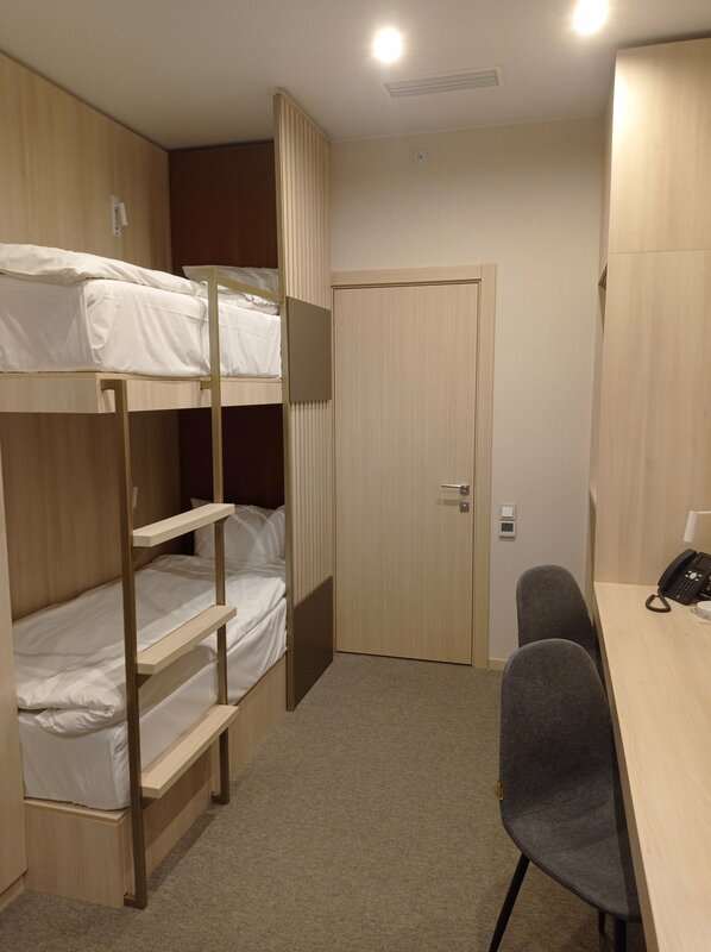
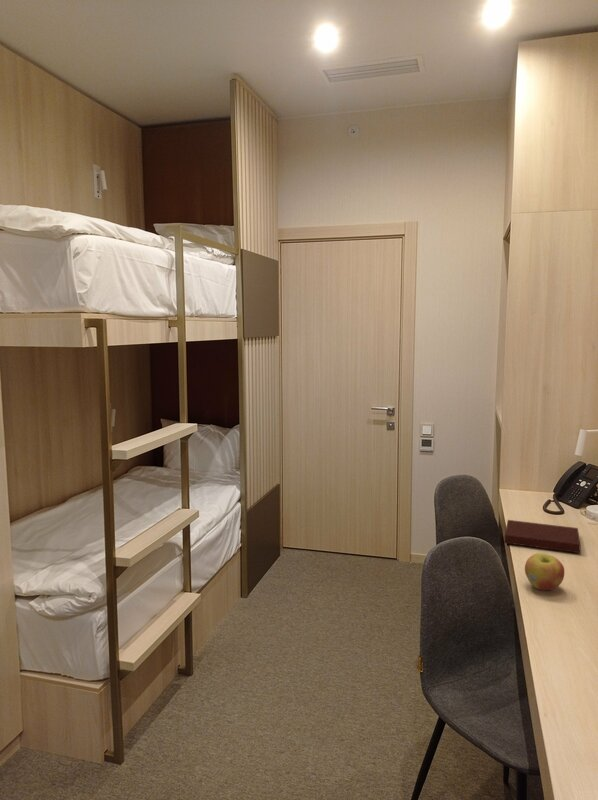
+ apple [524,552,565,591]
+ notebook [503,519,581,554]
